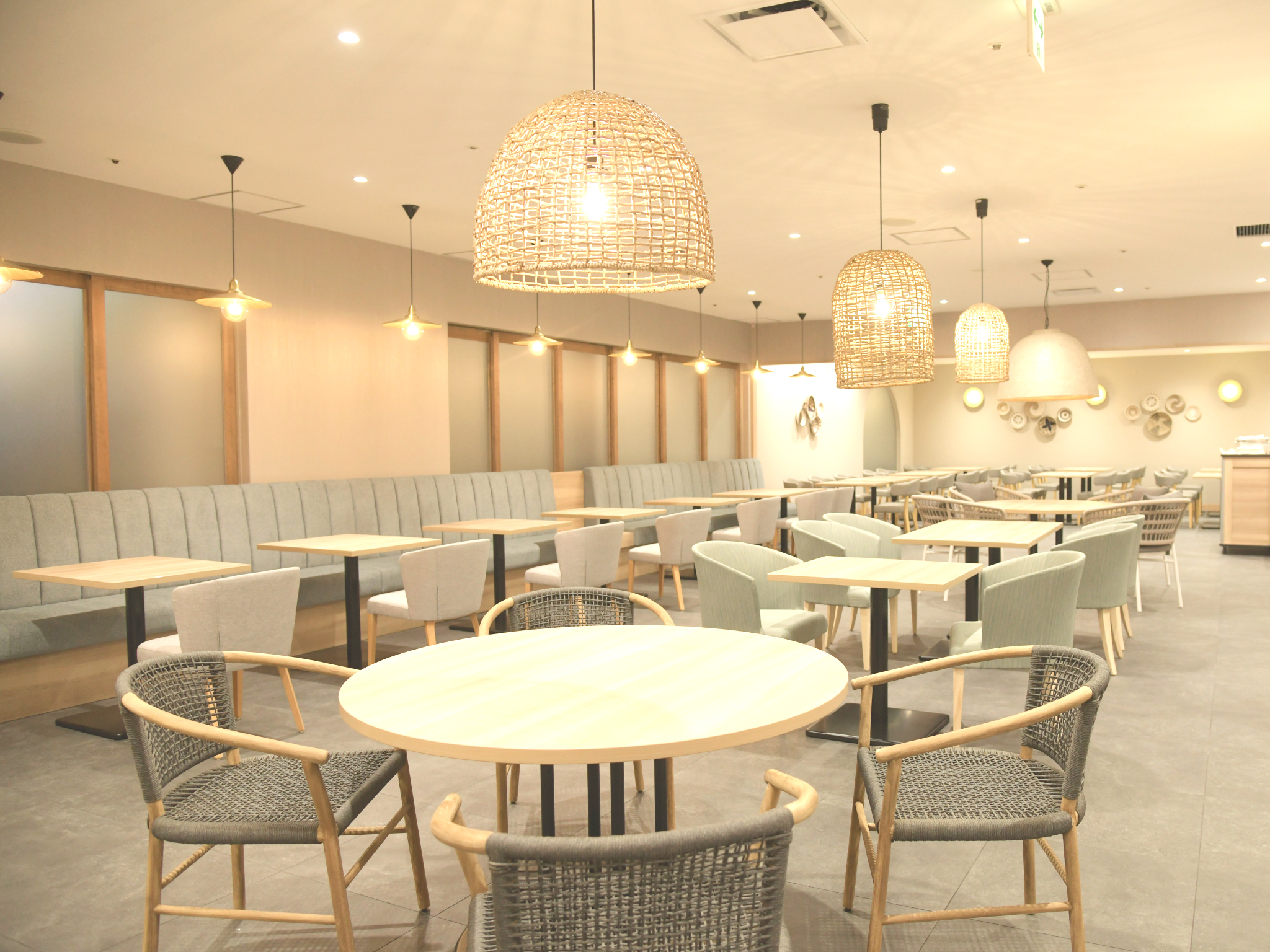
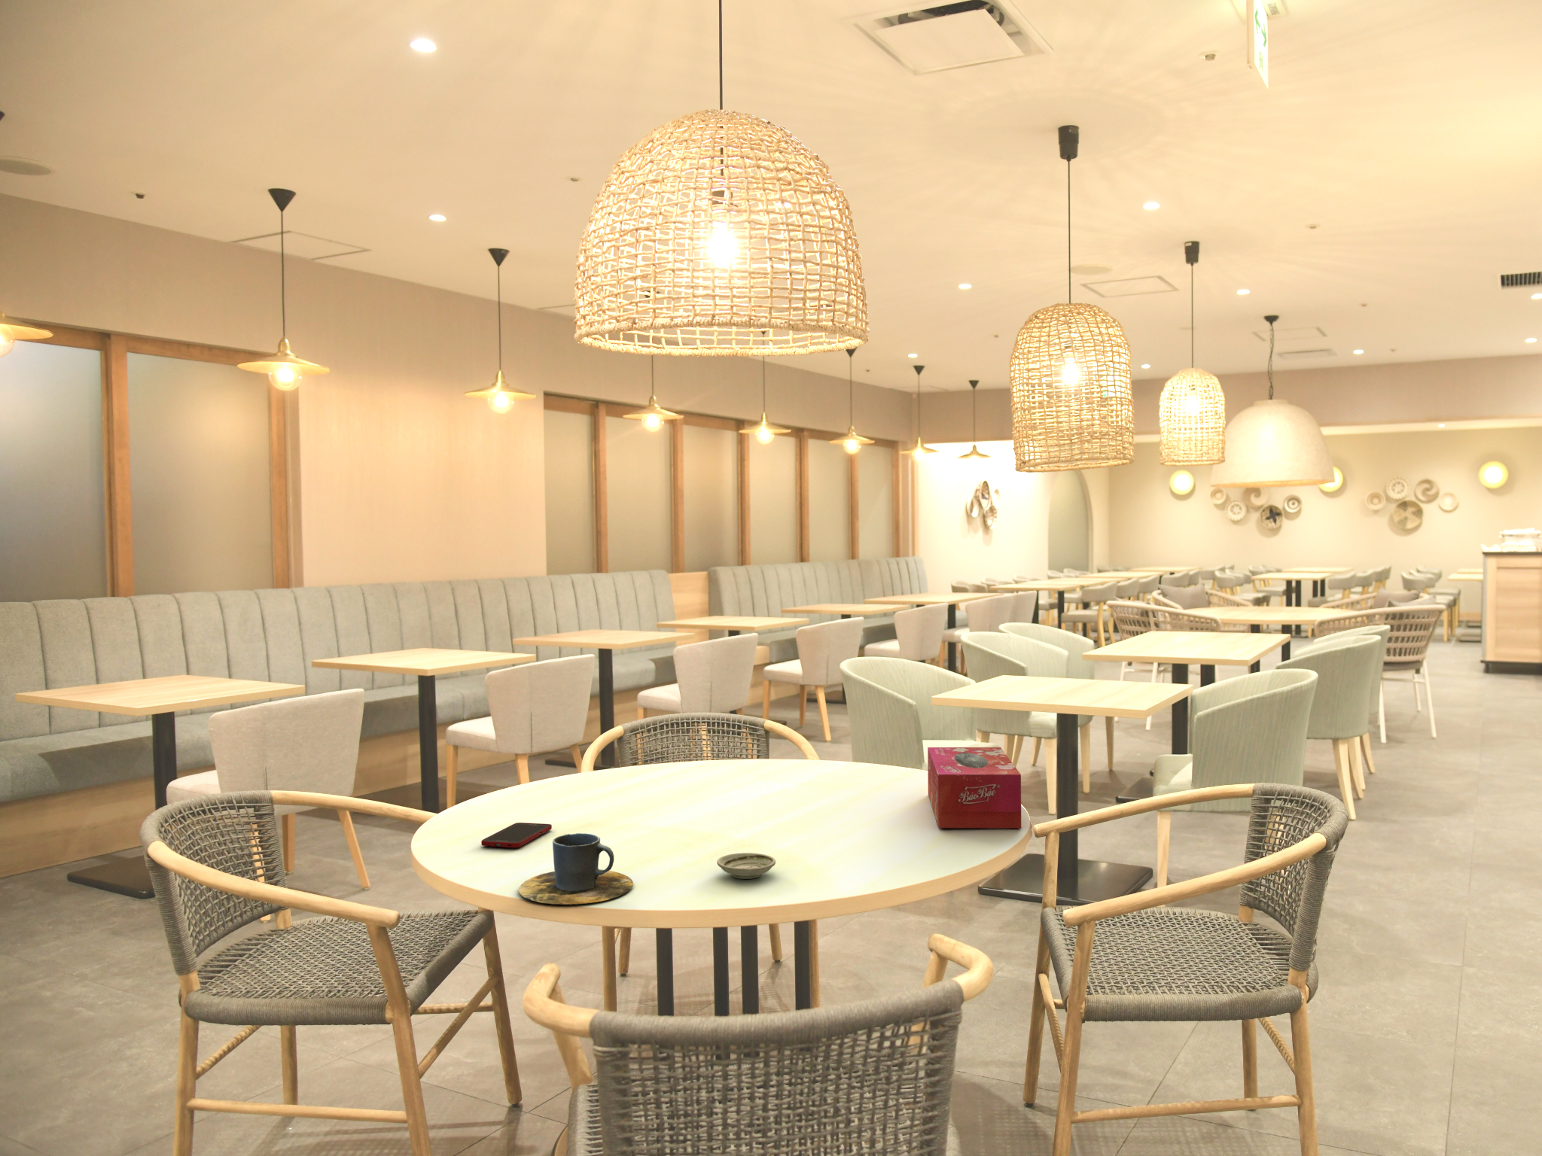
+ cup [518,832,634,906]
+ tissue box [926,747,1021,828]
+ saucer [716,852,776,880]
+ cell phone [481,822,552,849]
